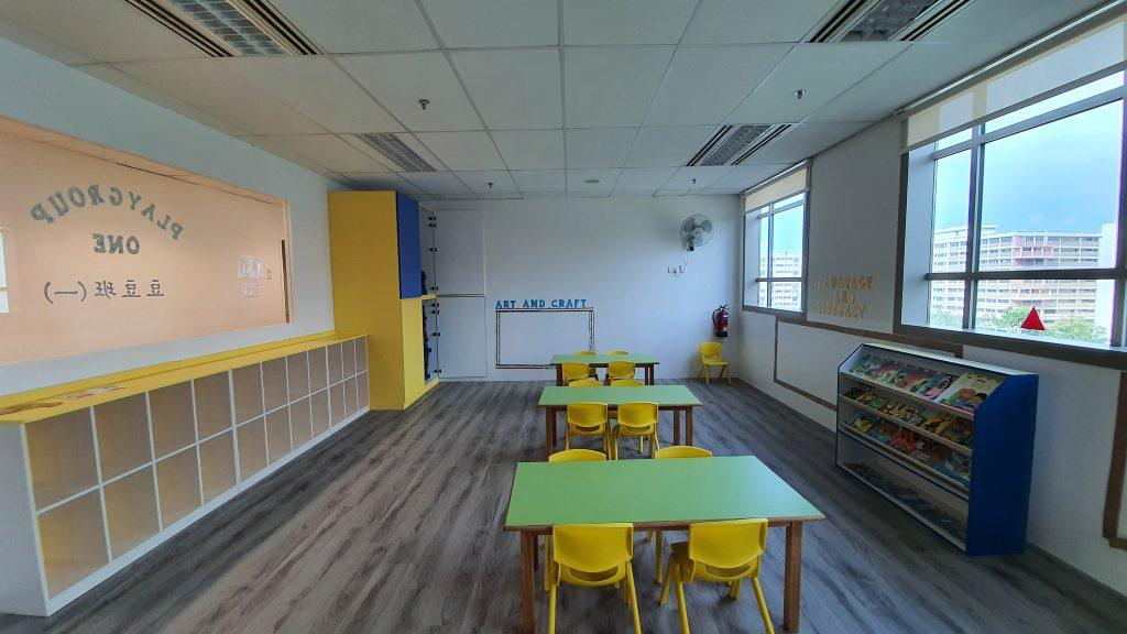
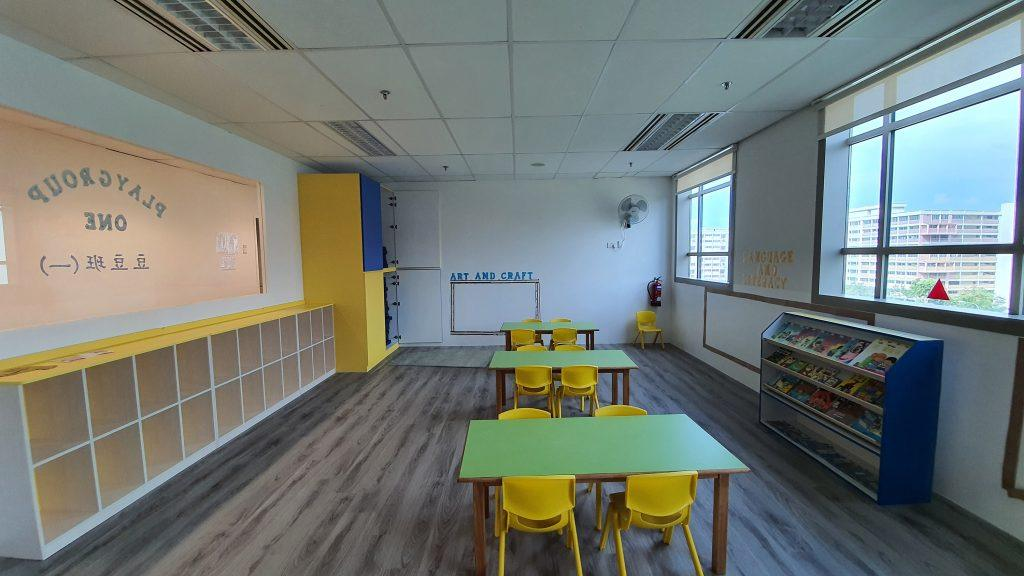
+ rug [386,348,498,368]
